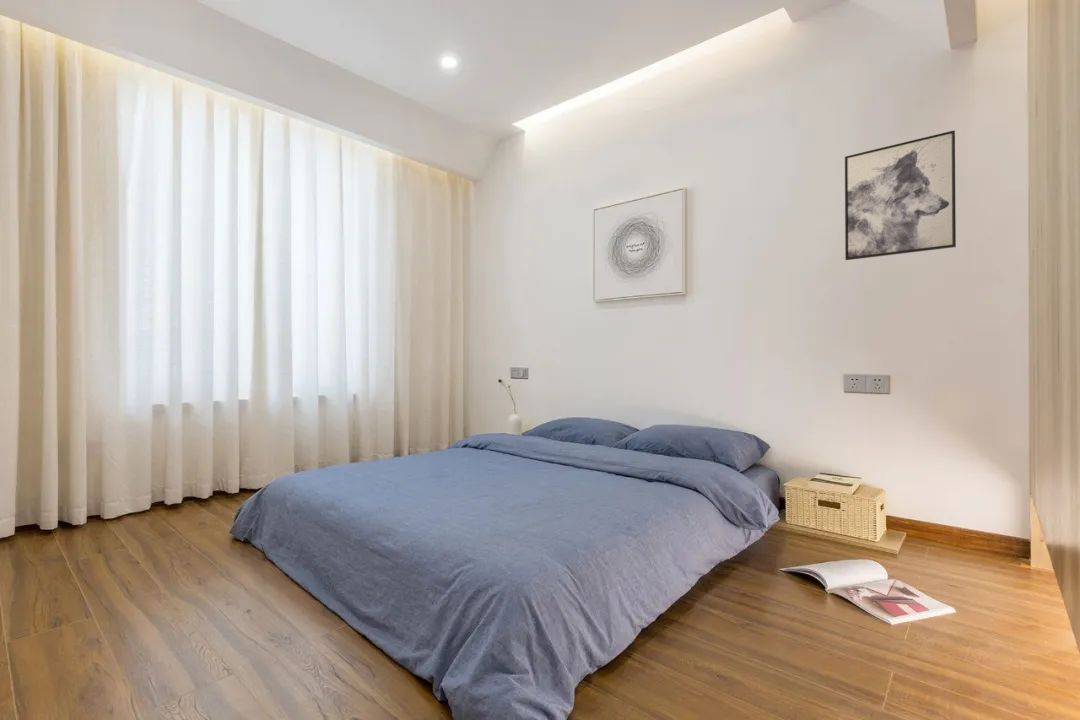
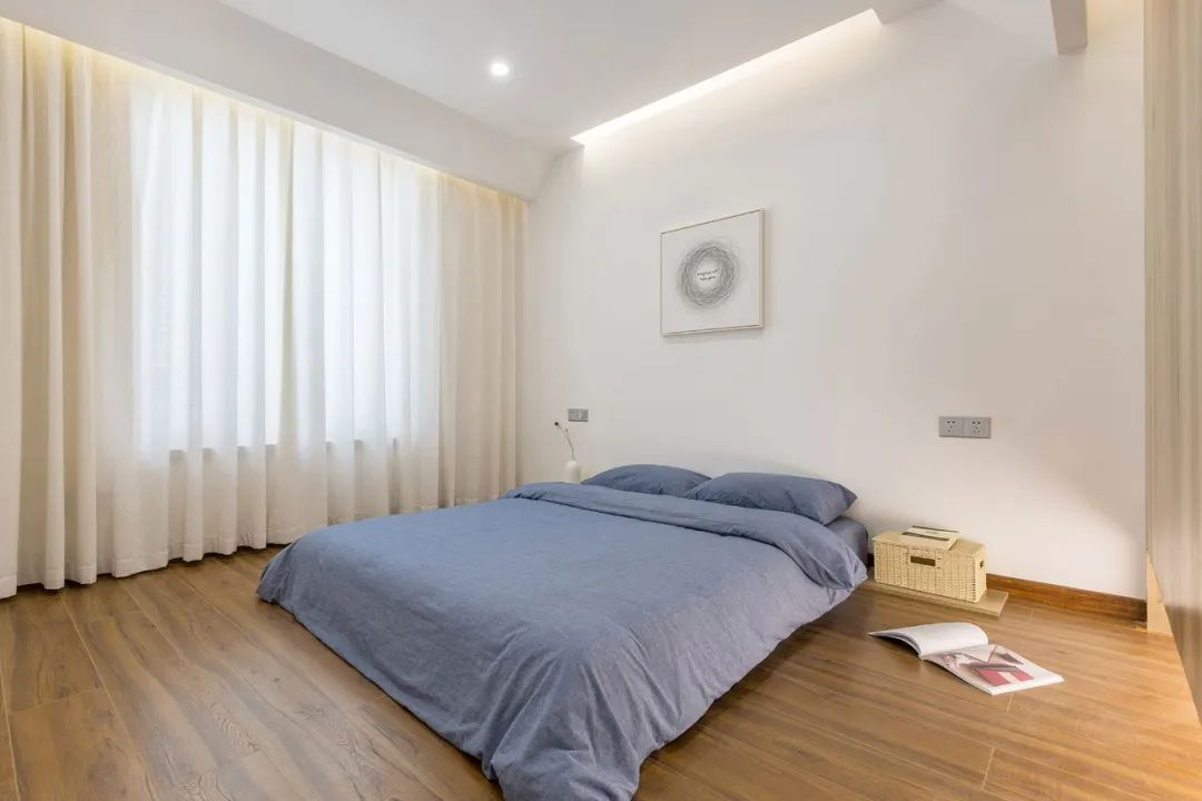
- wall art [844,130,957,261]
